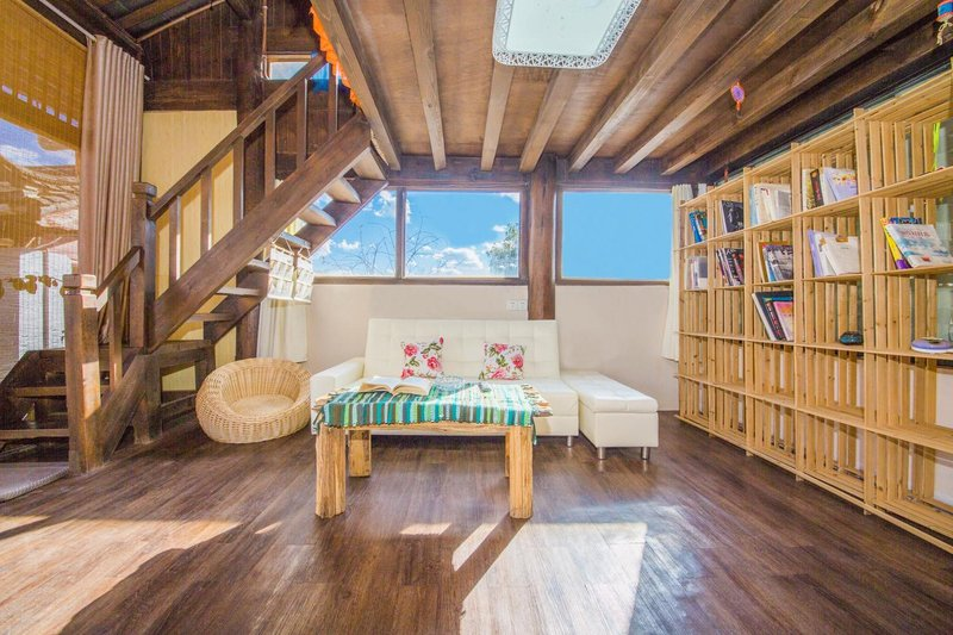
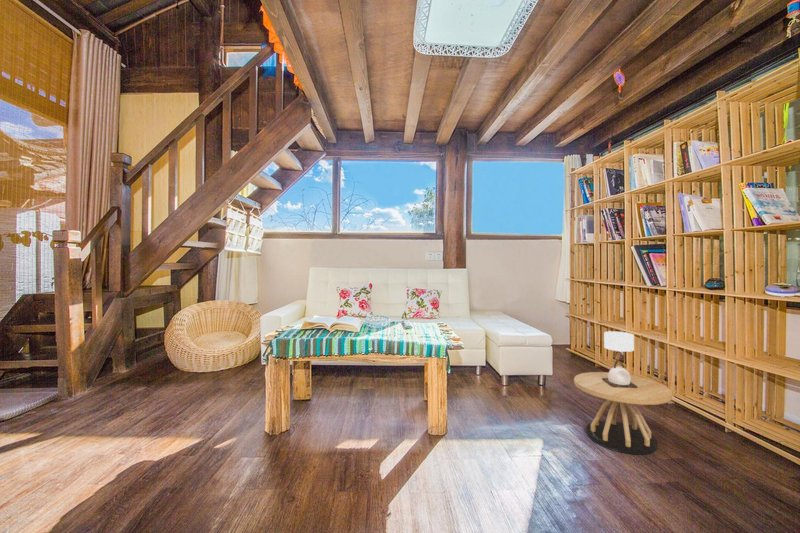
+ side table [573,331,673,455]
